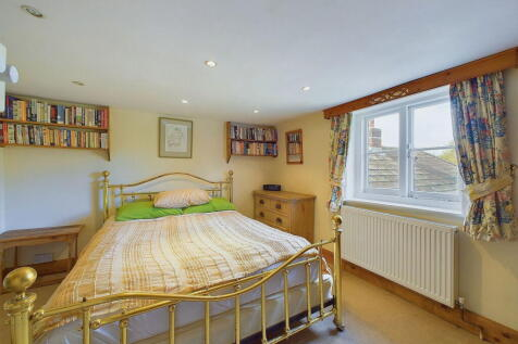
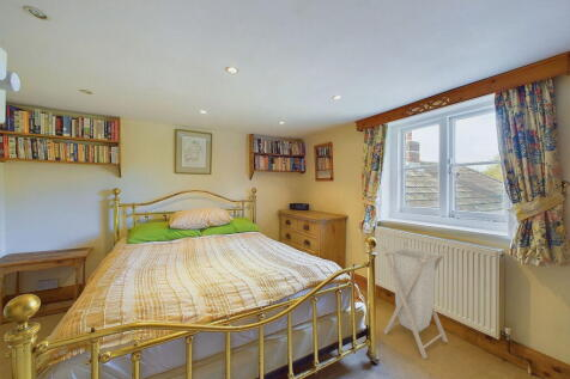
+ laundry hamper [381,240,449,360]
